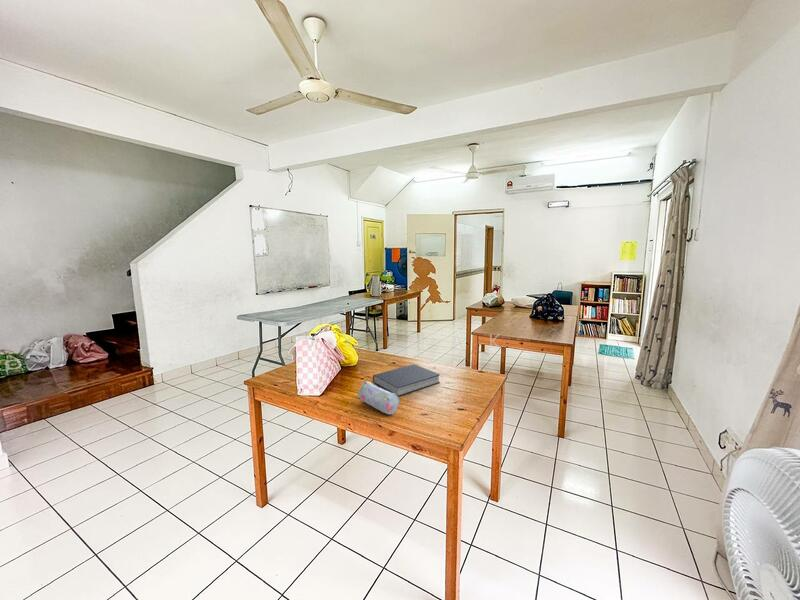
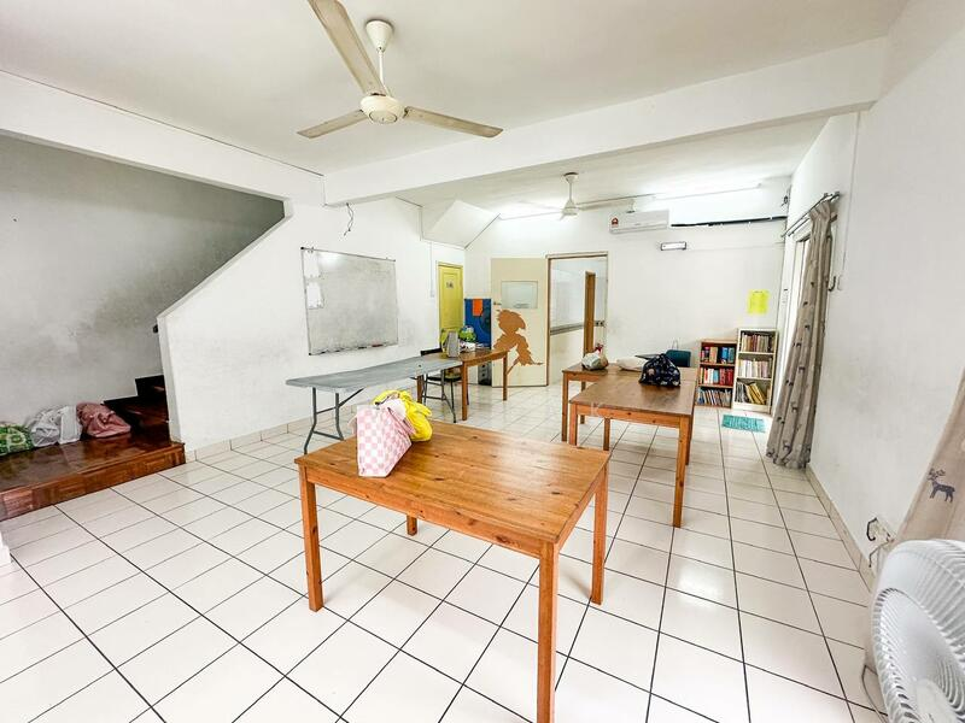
- book [372,363,441,397]
- pencil case [357,380,400,415]
